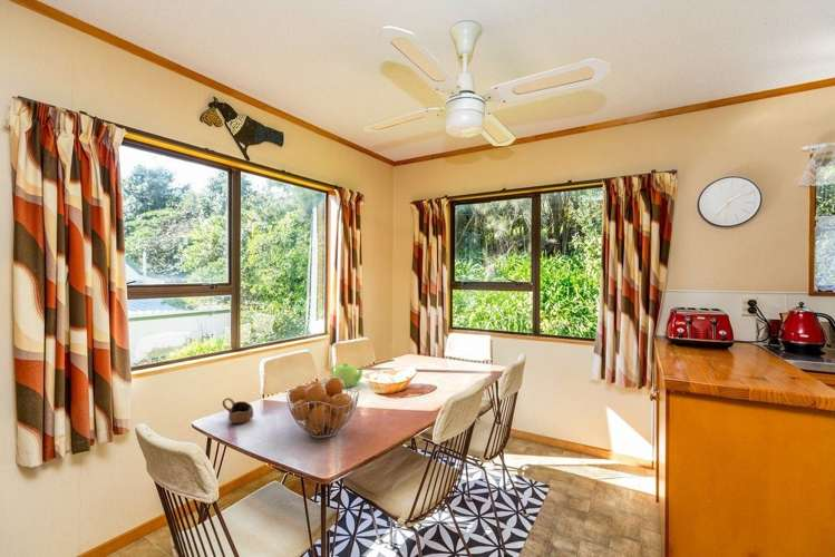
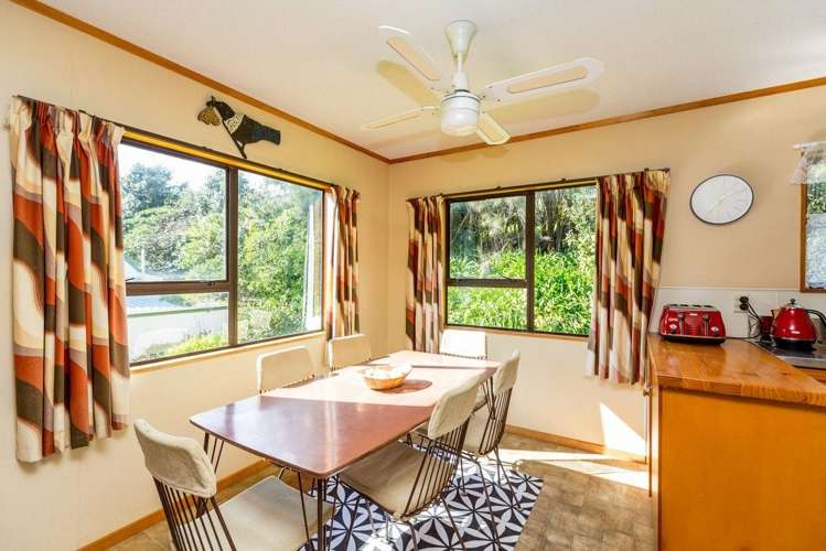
- fruit basket [285,377,361,439]
- teapot [329,361,366,389]
- cup [222,397,254,424]
